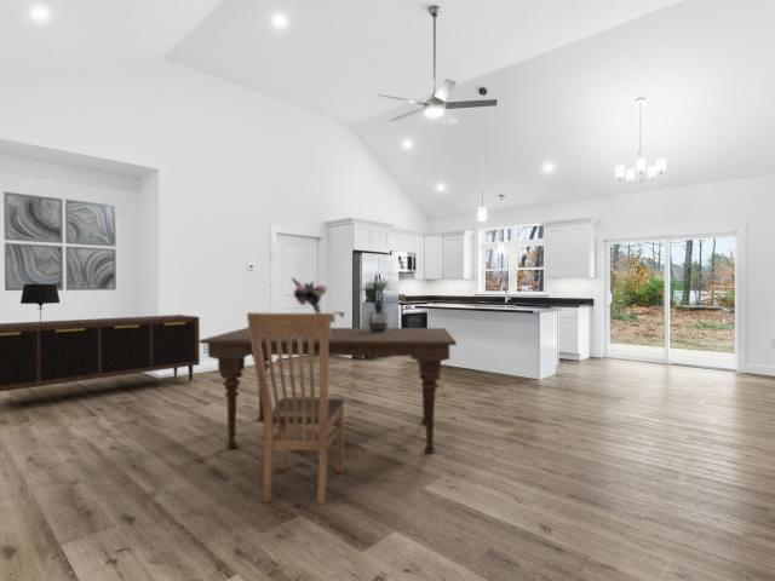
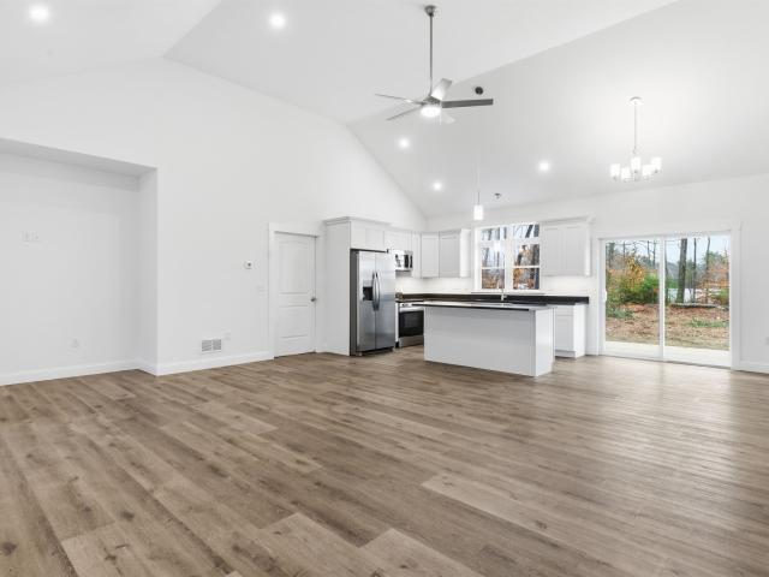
- dining table [200,327,458,455]
- bouquet [291,276,346,324]
- sideboard [0,313,201,393]
- chair [246,311,346,506]
- wall art [2,191,117,292]
- table lamp [19,284,61,323]
- potted plant [357,277,395,332]
